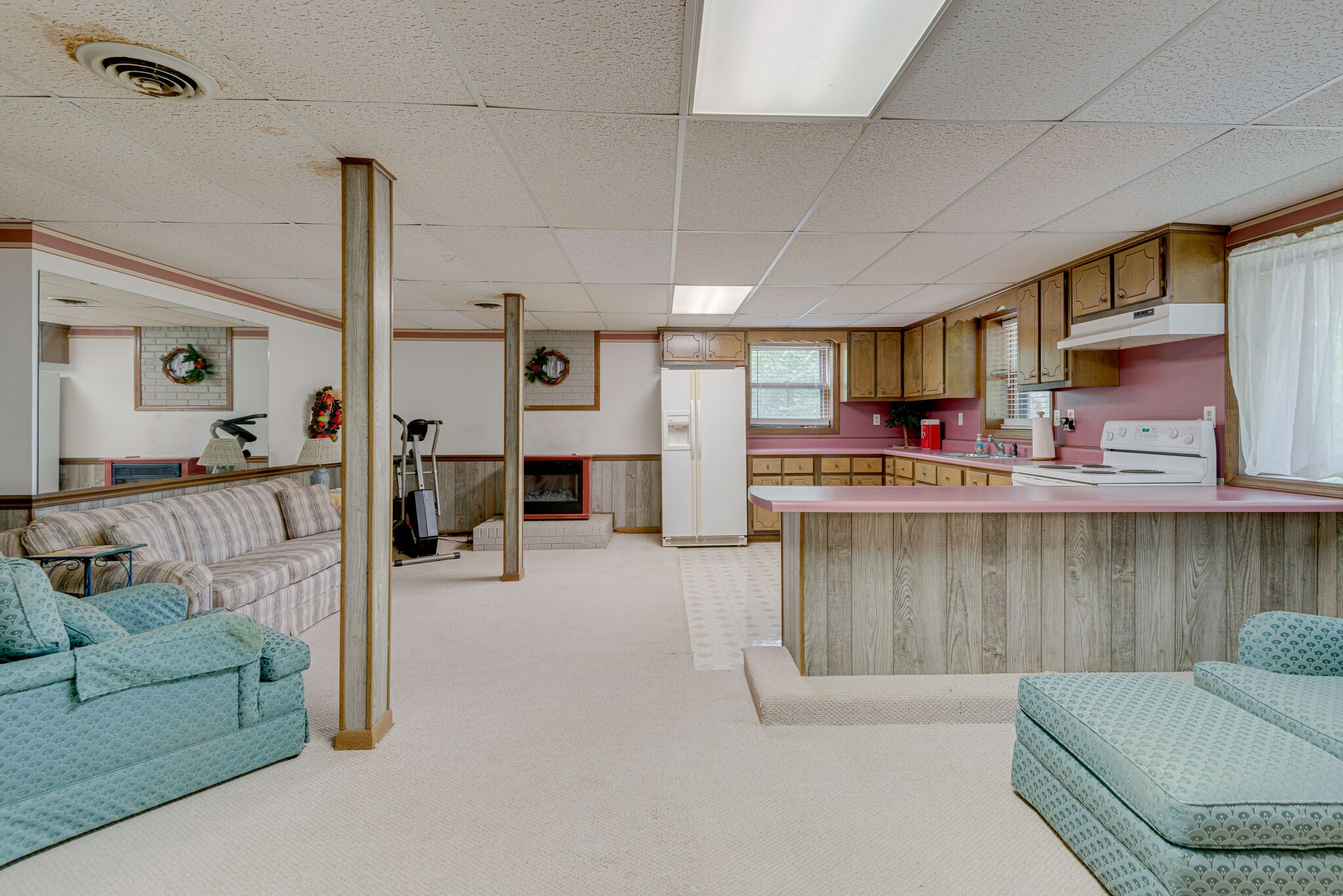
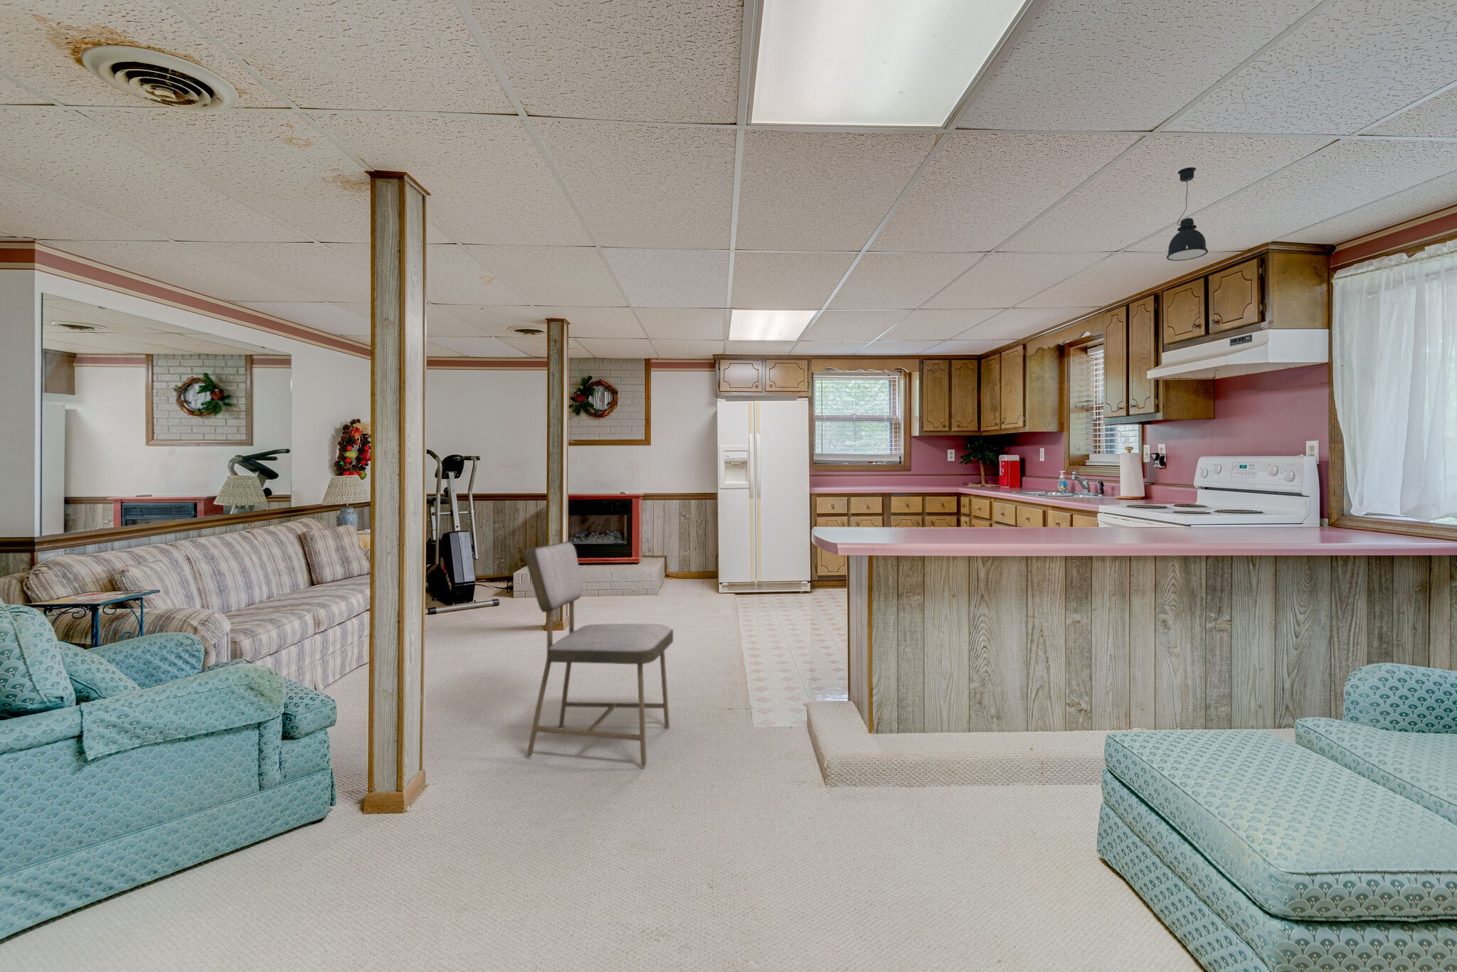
+ pendant light [1166,166,1209,261]
+ dining chair [524,540,674,767]
